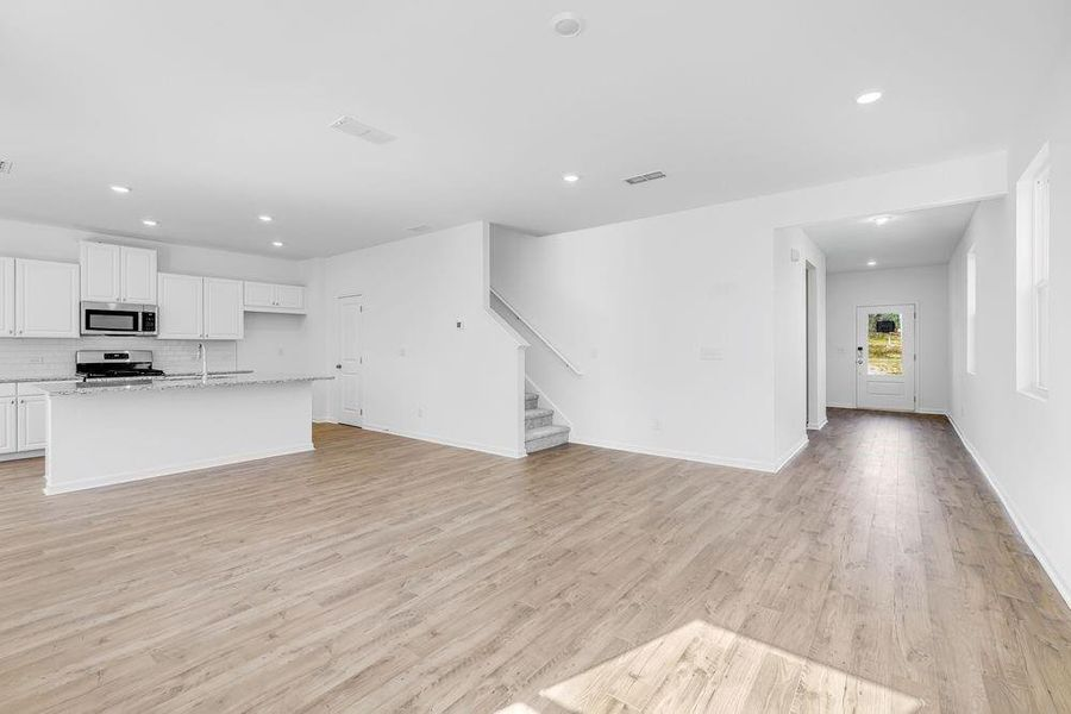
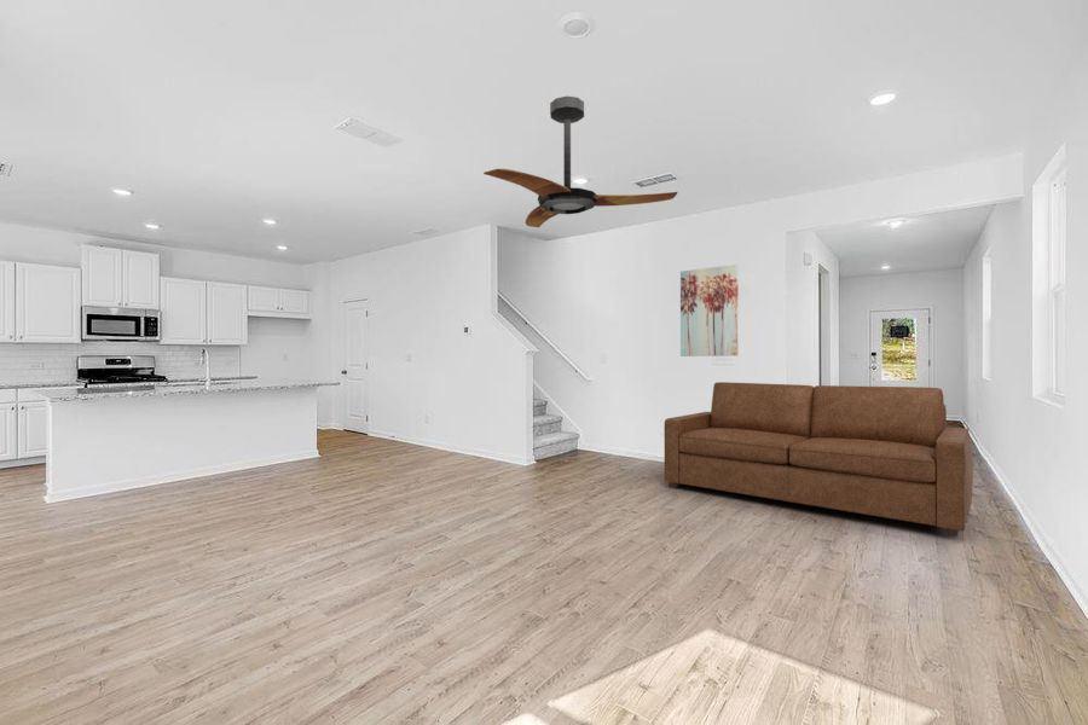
+ ceiling fan [482,95,678,228]
+ wall art [679,263,740,358]
+ sofa [664,381,974,538]
